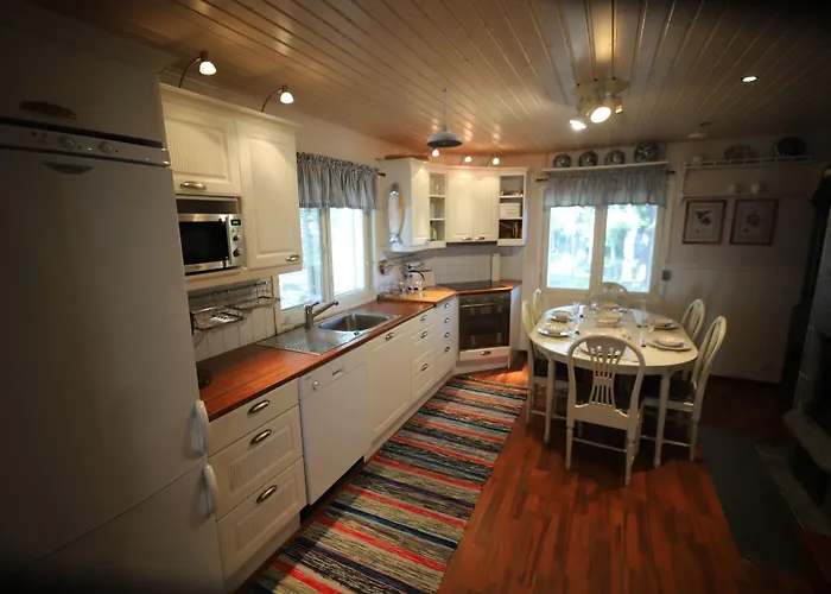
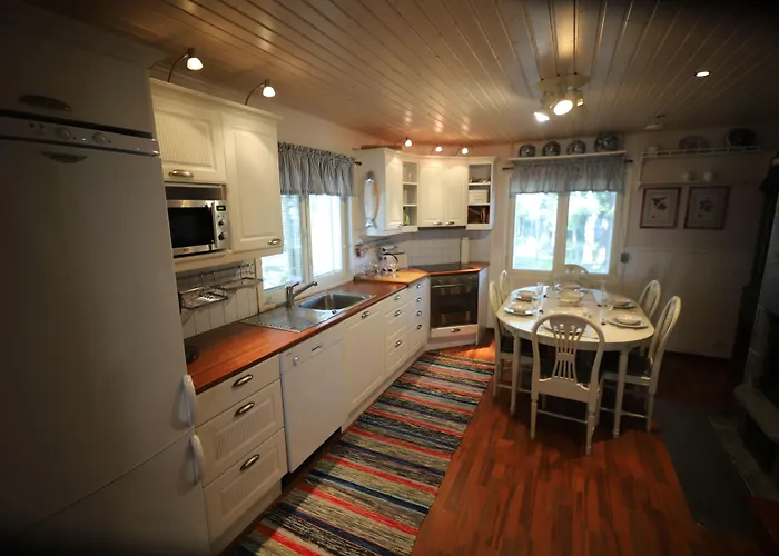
- pendant light [425,87,464,150]
